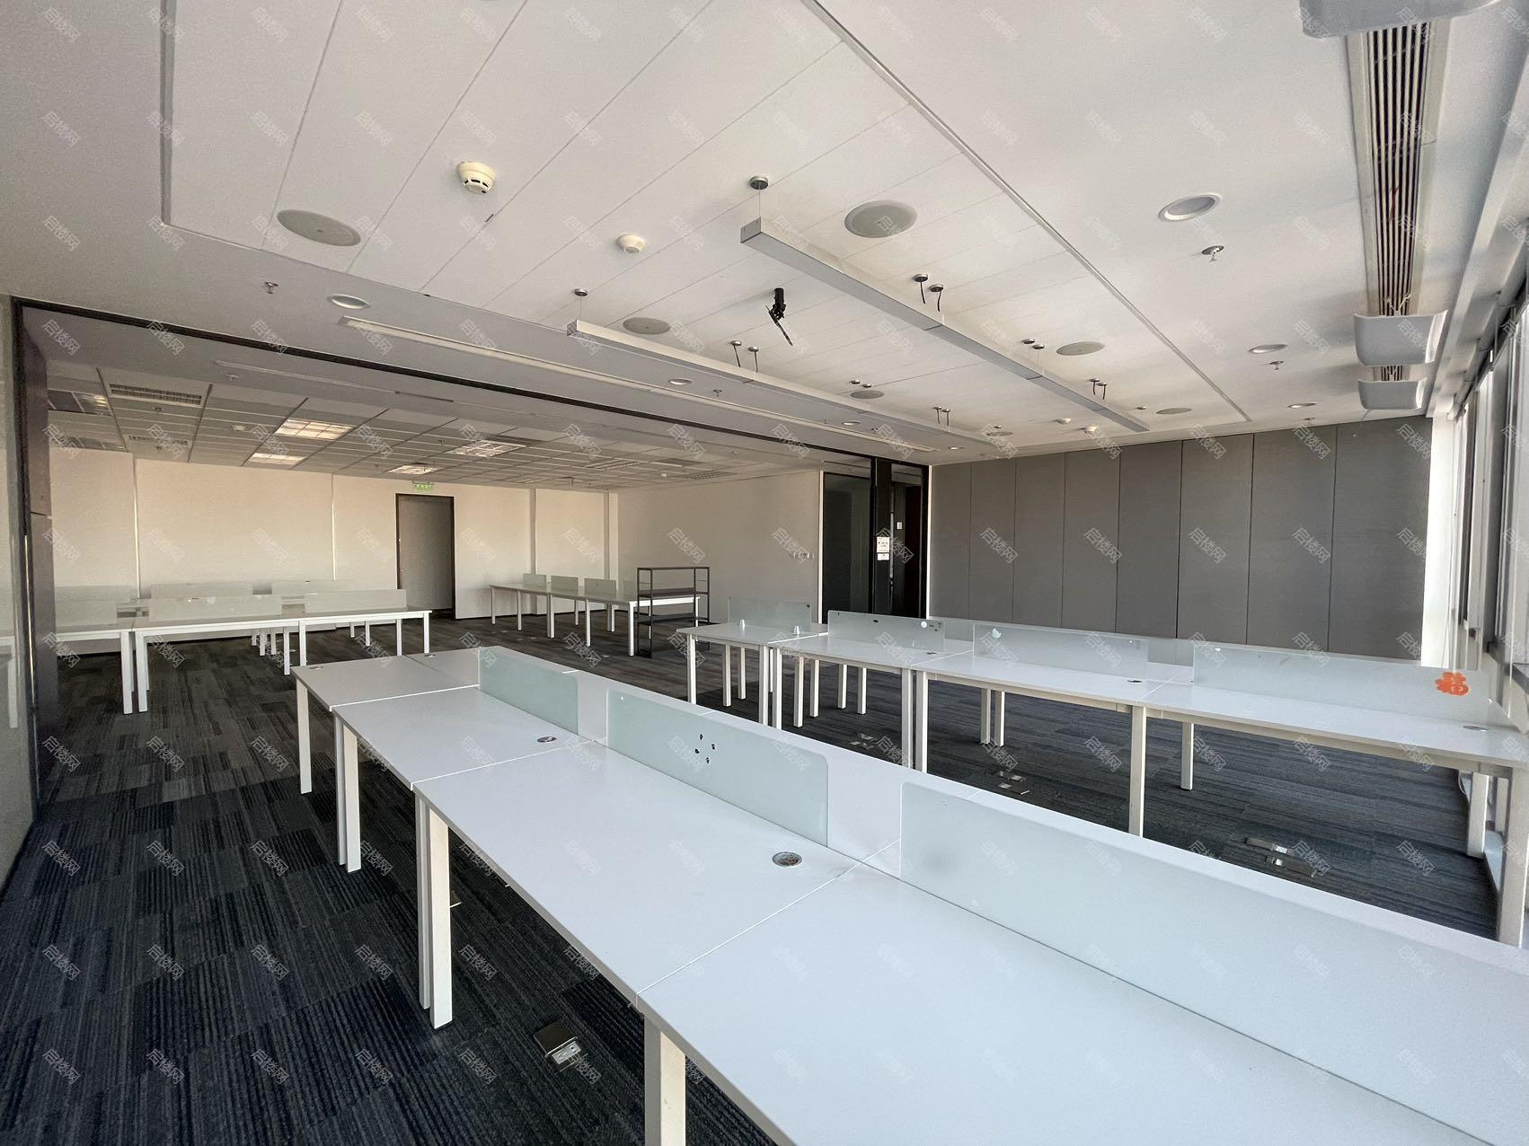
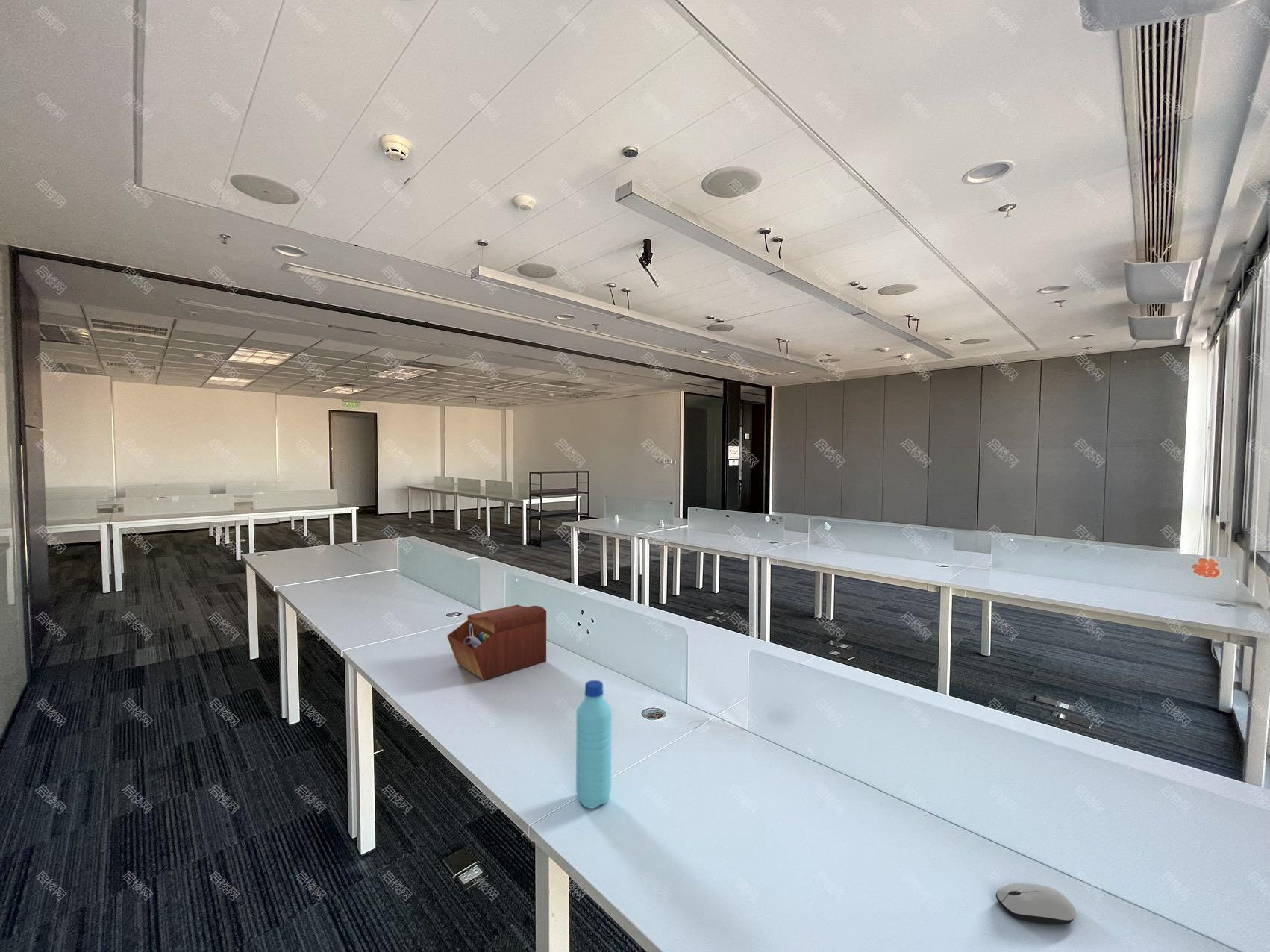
+ computer mouse [995,883,1077,925]
+ sewing box [446,604,547,681]
+ water bottle [575,680,613,809]
